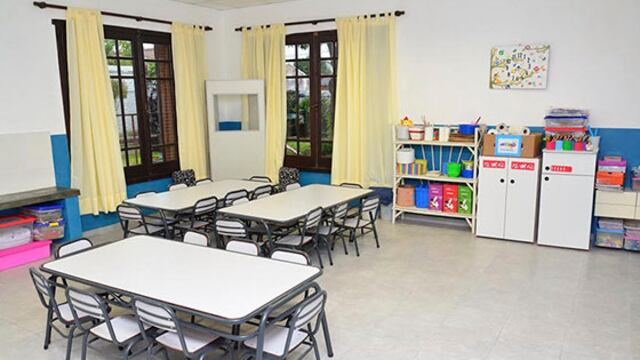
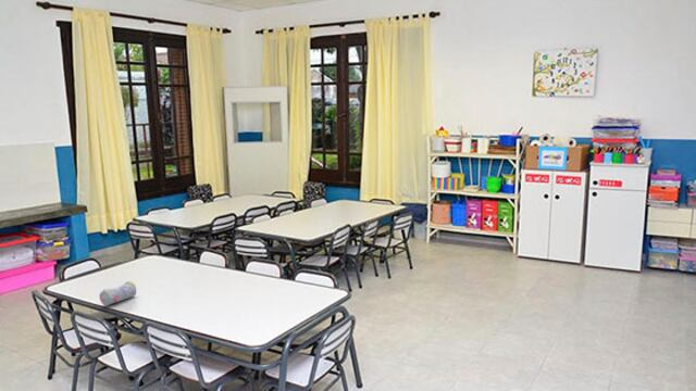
+ pencil case [99,280,137,307]
